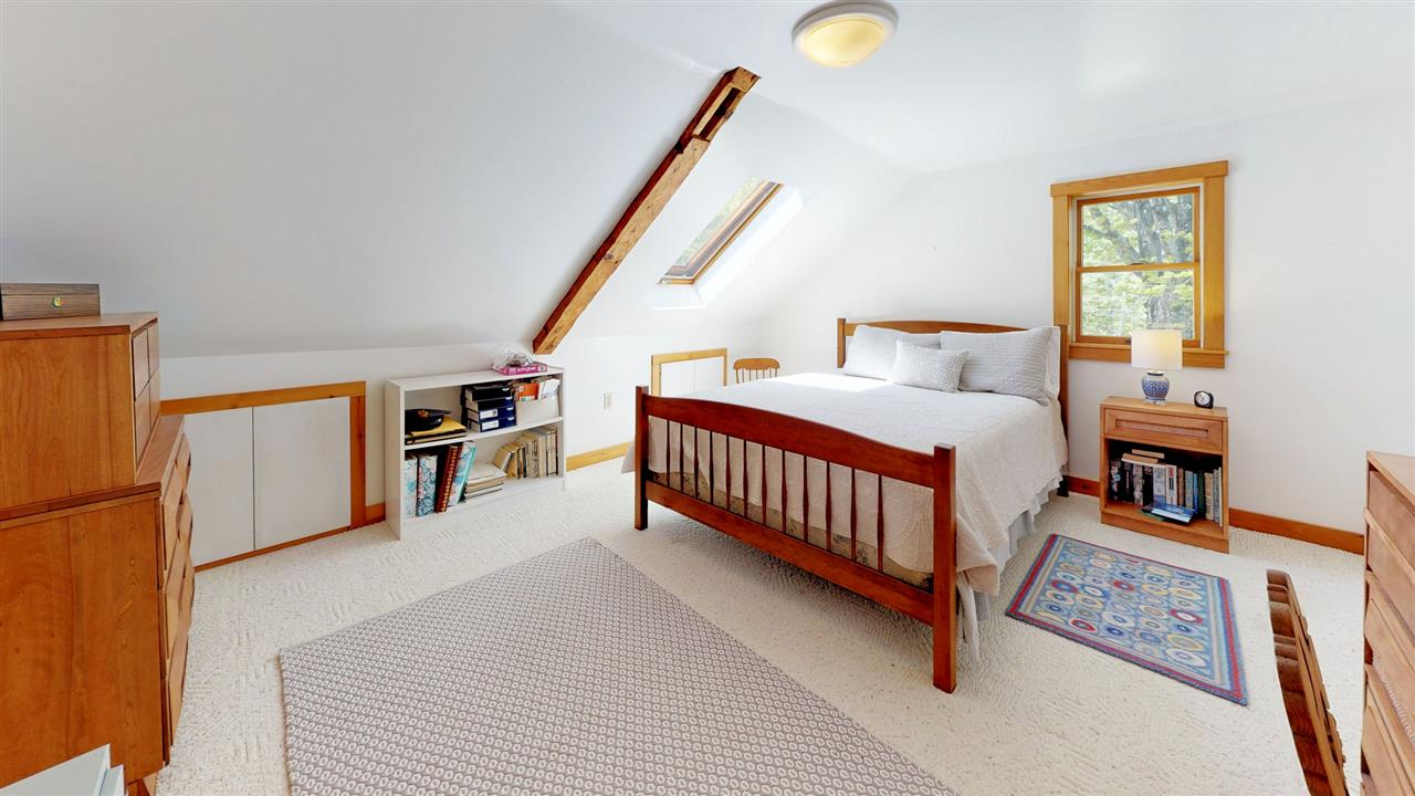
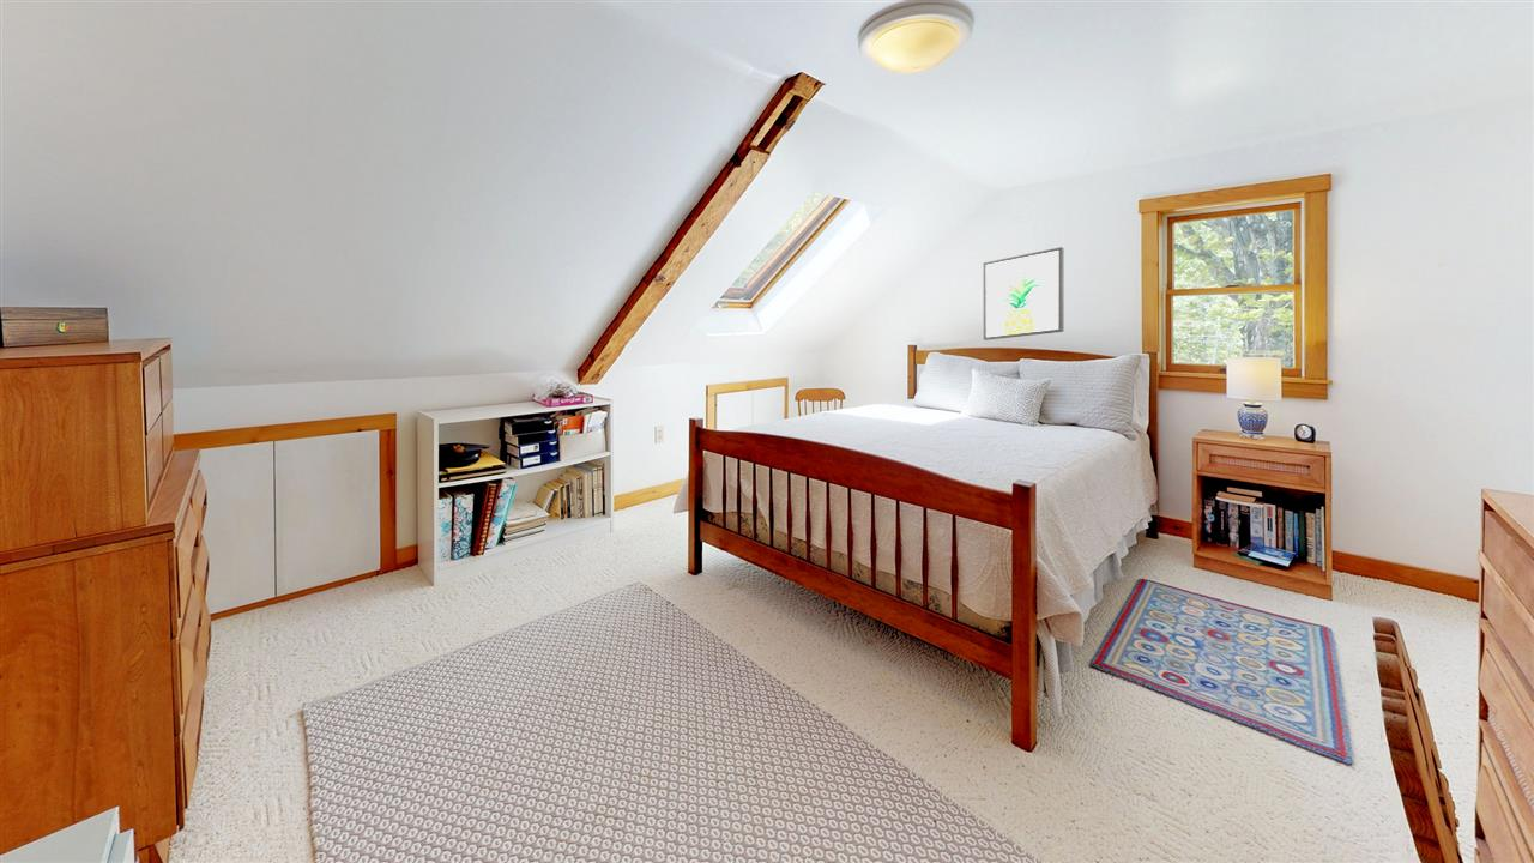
+ wall art [982,246,1065,342]
